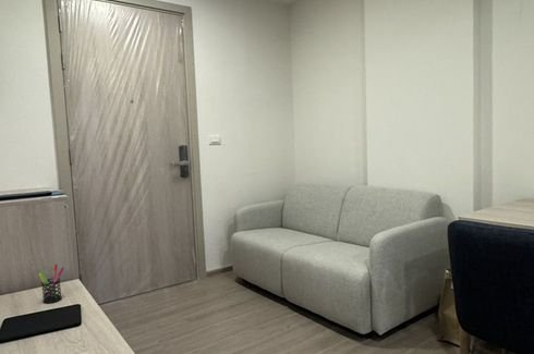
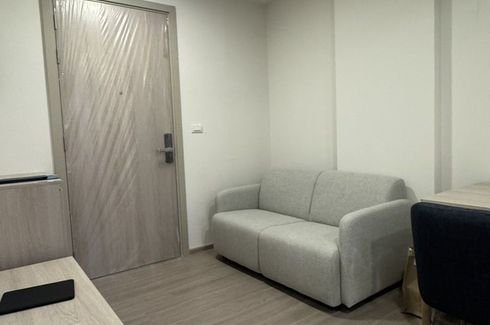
- pen holder [38,264,65,304]
